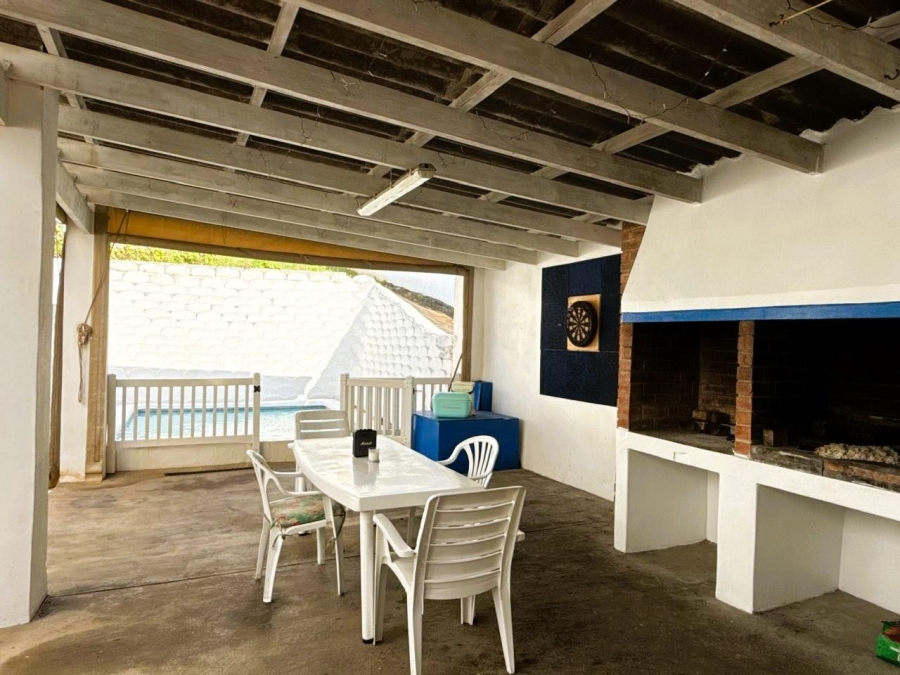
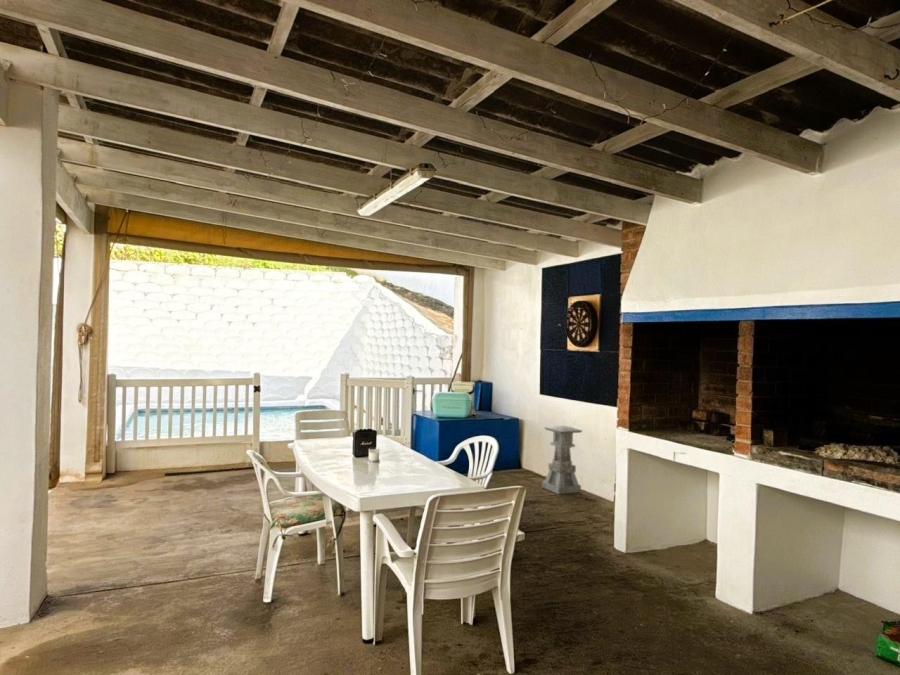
+ lantern [541,425,584,495]
